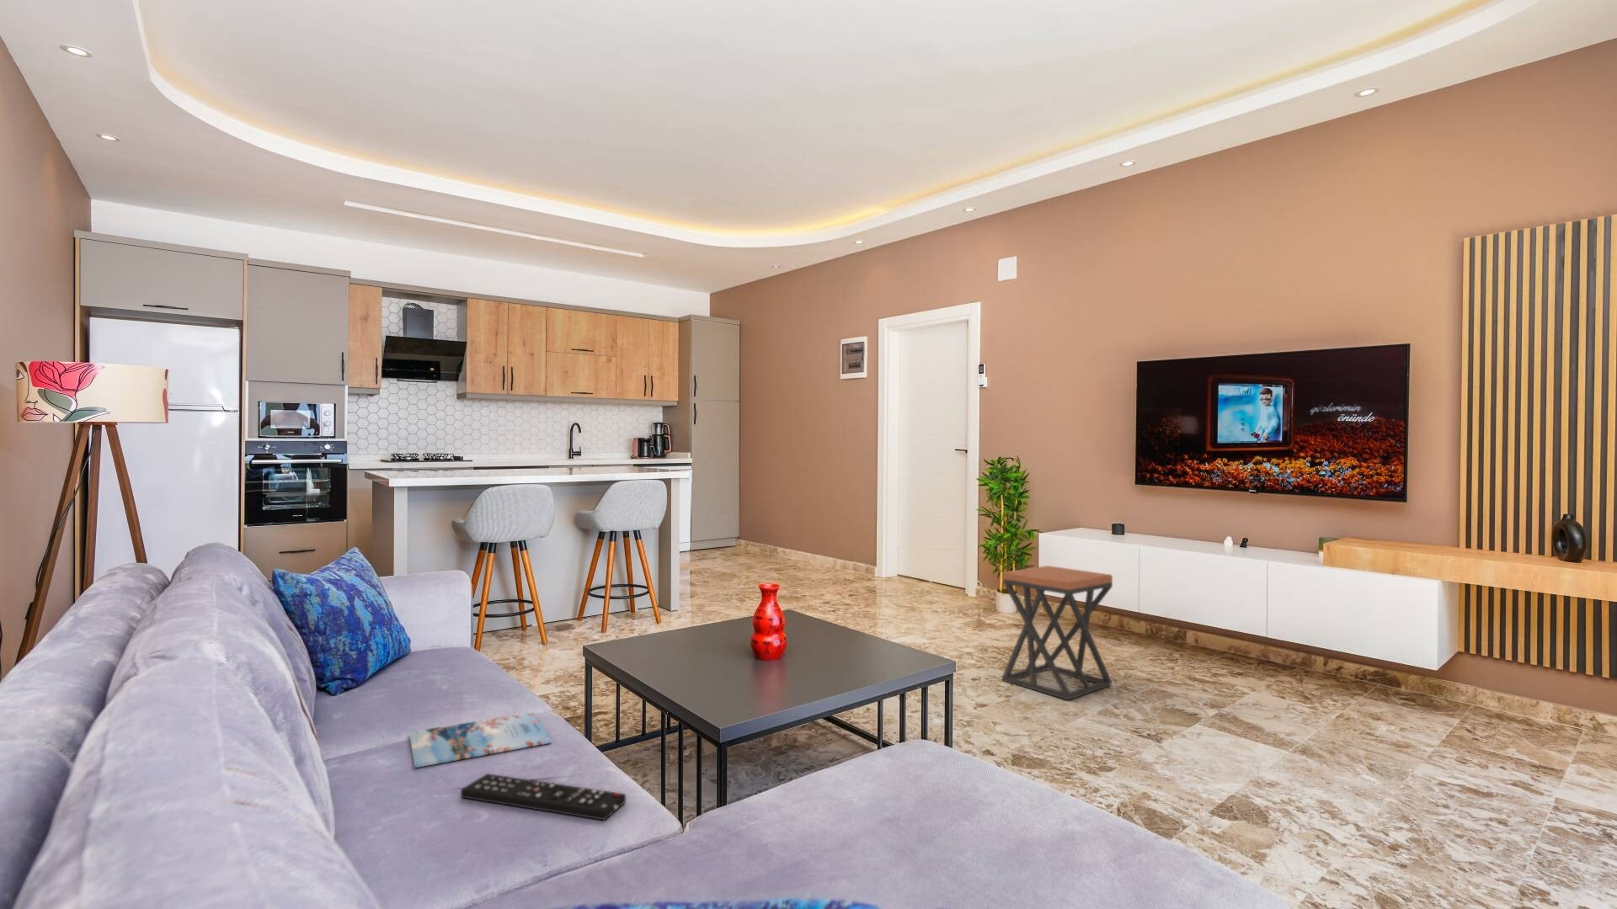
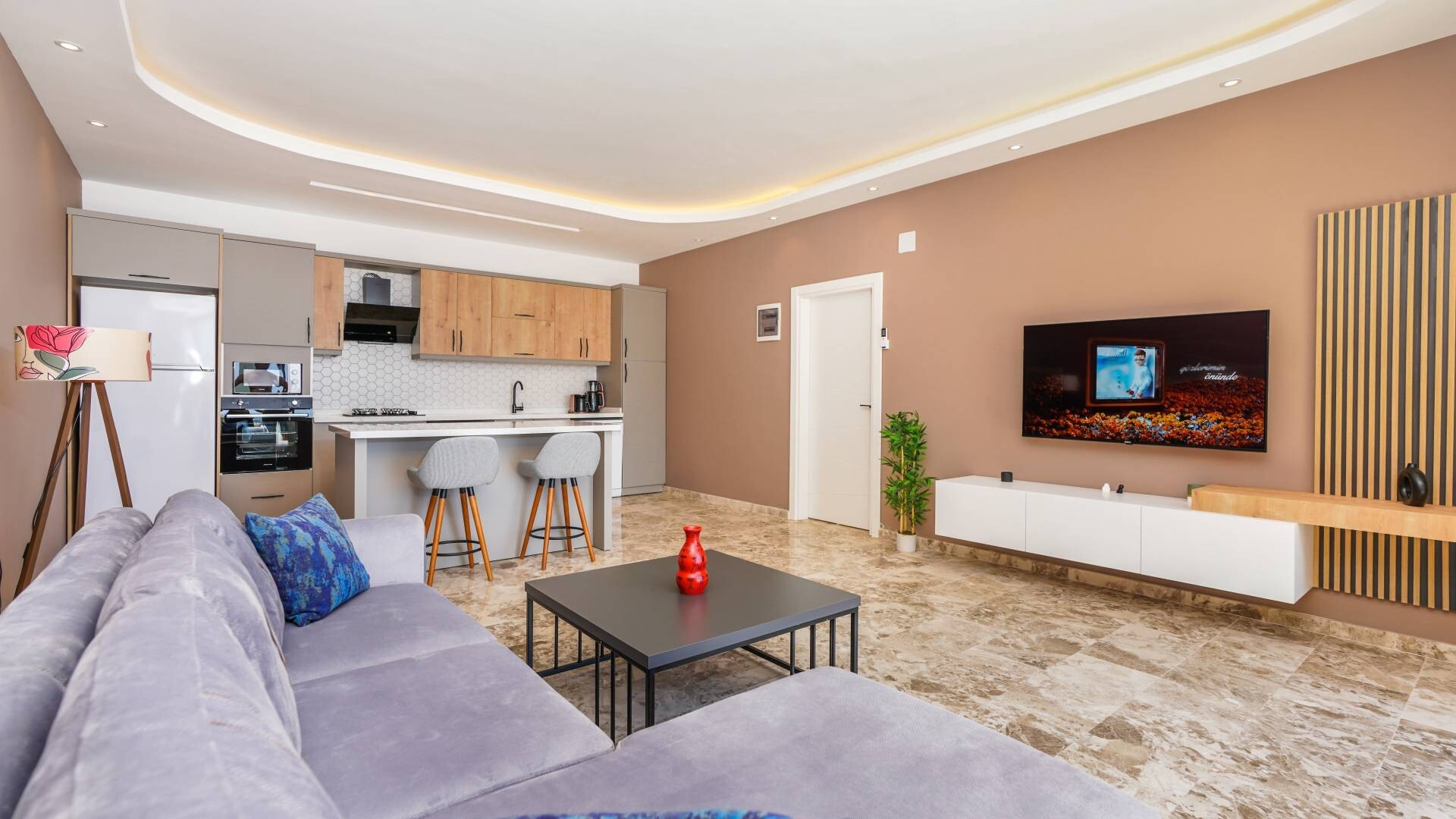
- remote control [460,772,626,821]
- stool [1002,565,1114,701]
- magazine [409,711,552,768]
